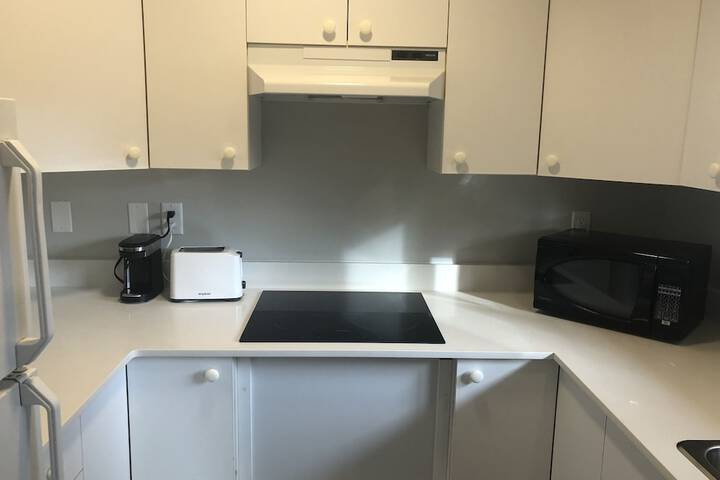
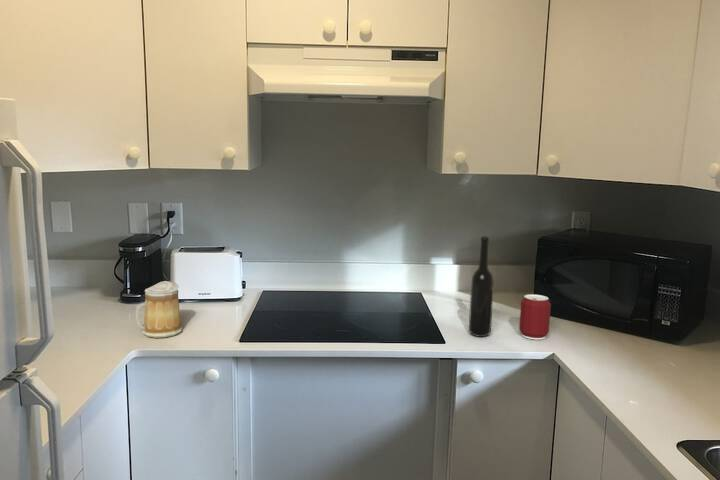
+ bottle [468,235,495,338]
+ can [518,293,552,341]
+ mug [134,280,183,339]
